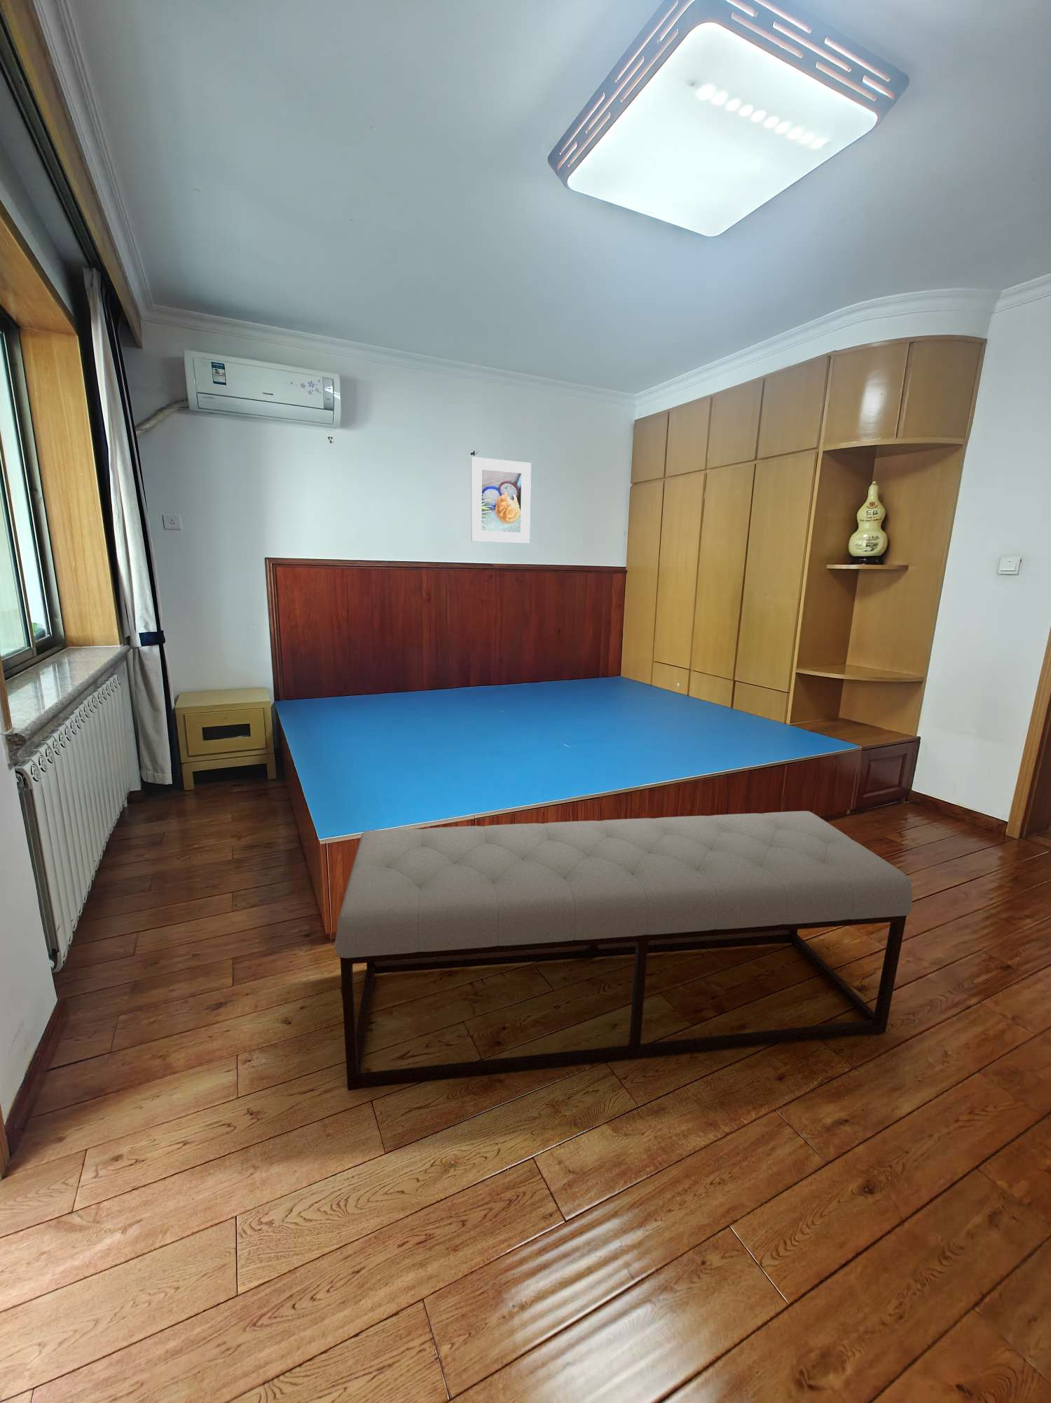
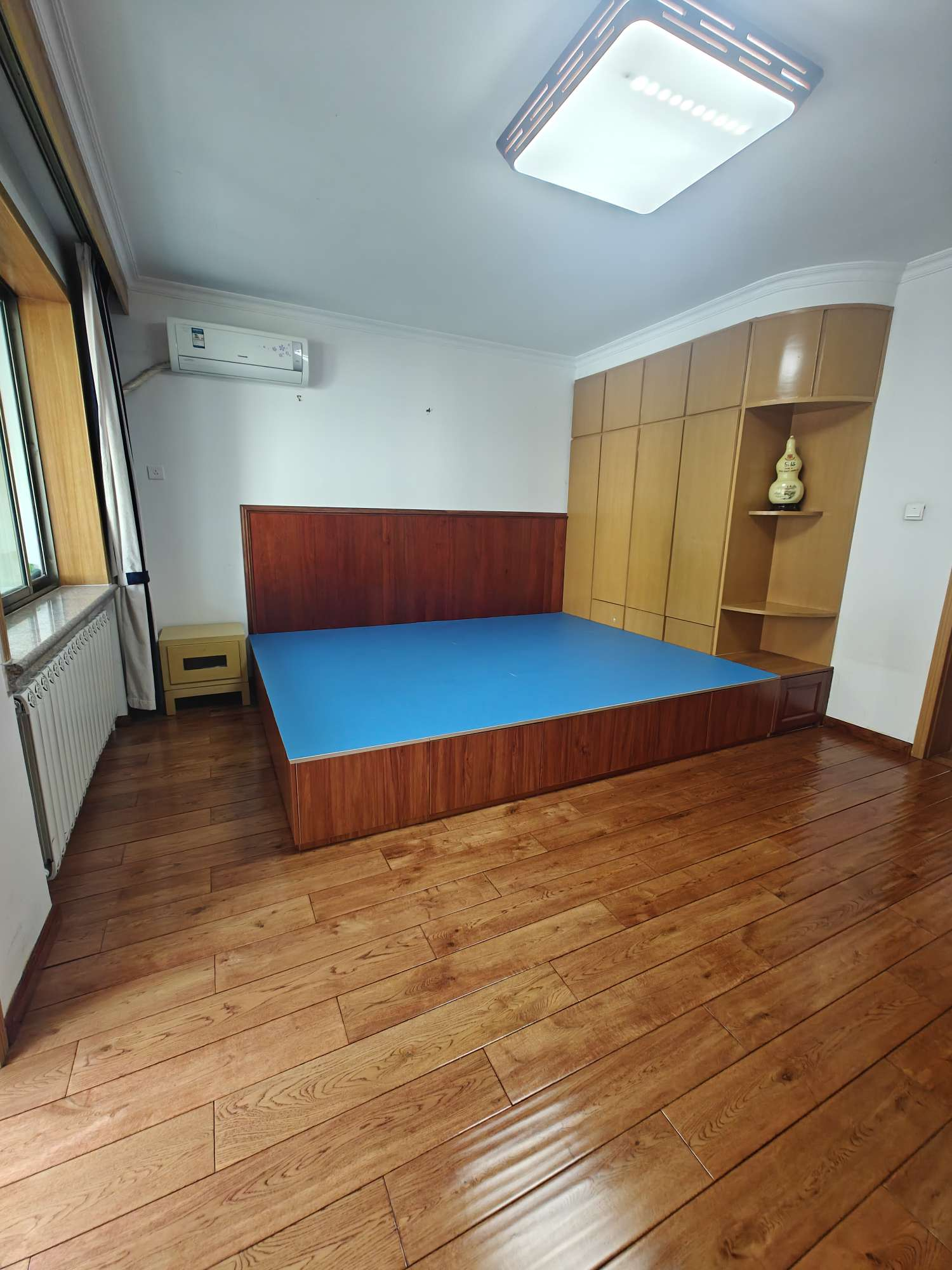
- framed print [470,456,532,545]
- bench [335,810,913,1090]
